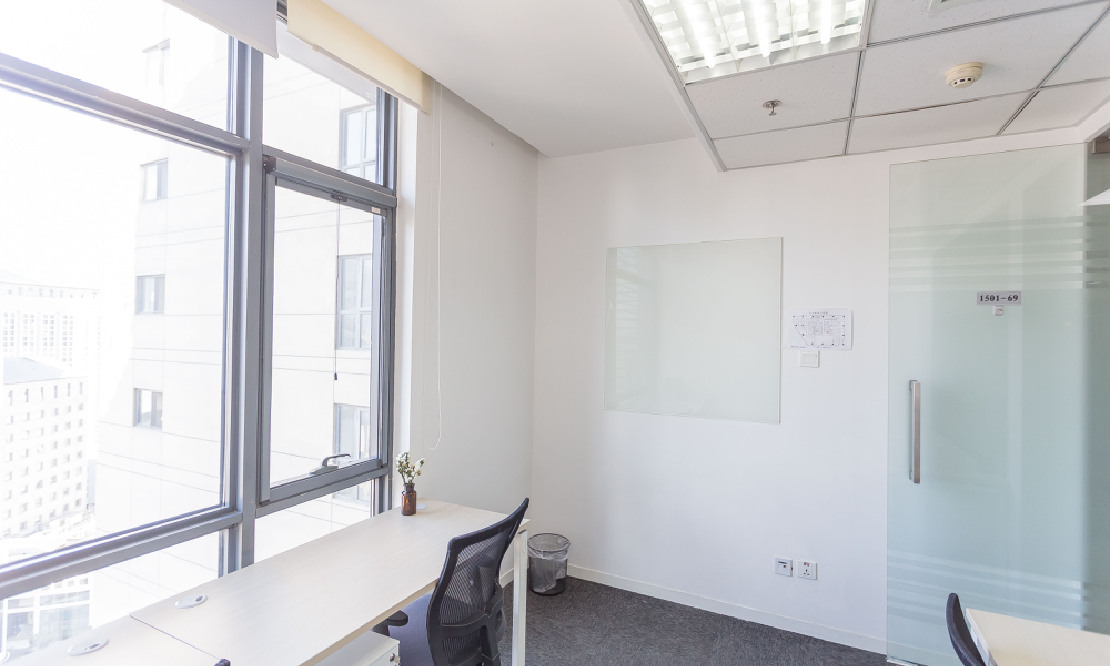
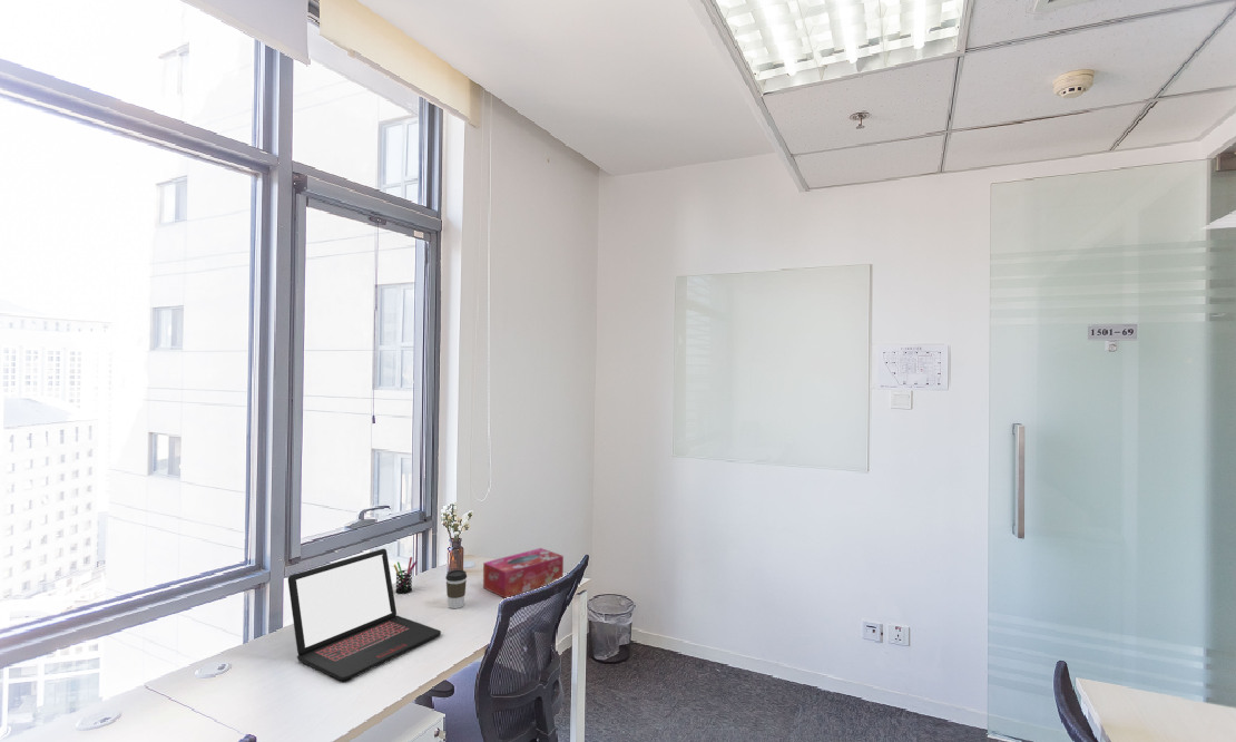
+ pen holder [393,556,418,595]
+ laptop [287,548,442,681]
+ tissue box [482,547,565,599]
+ coffee cup [444,569,468,609]
